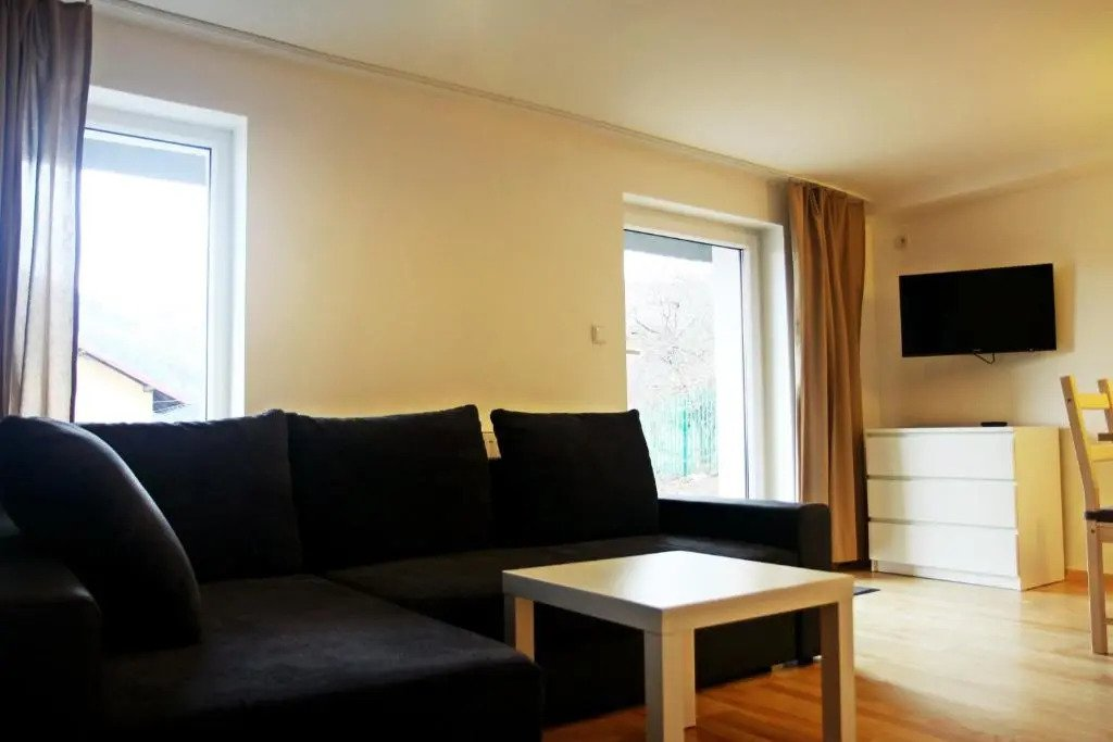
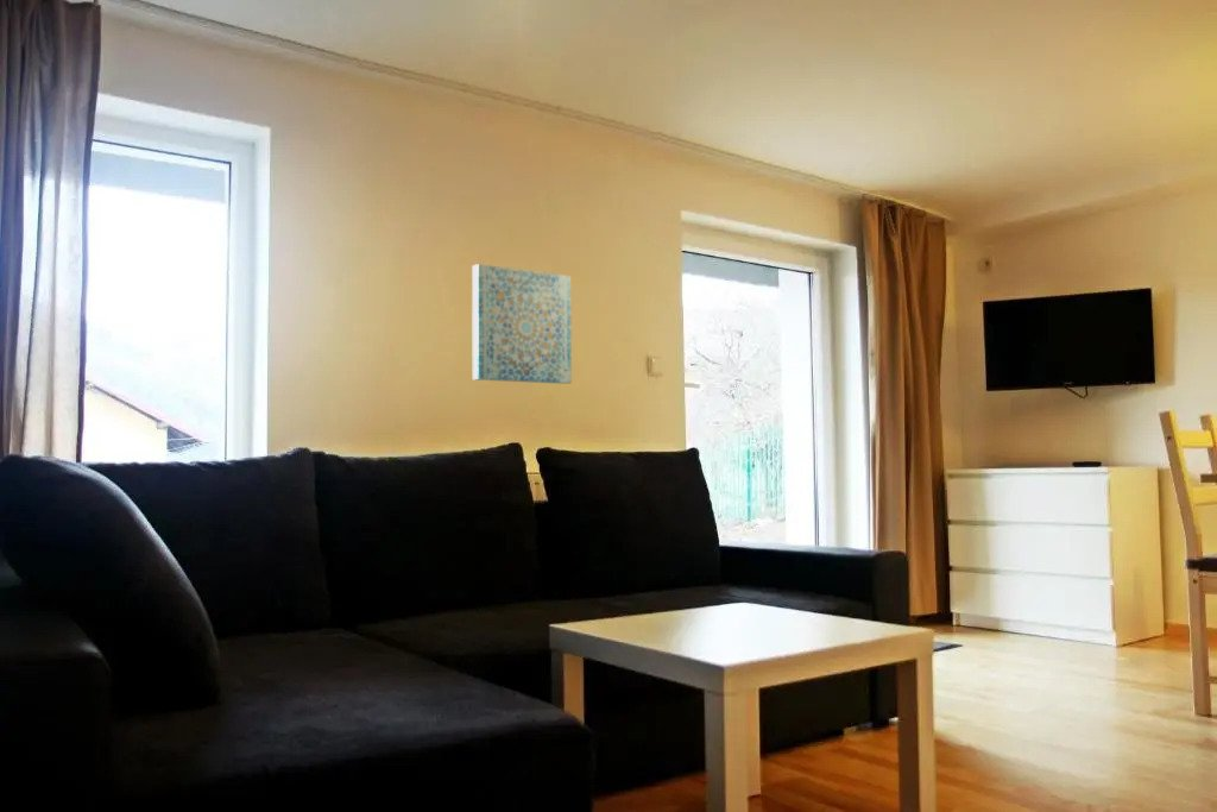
+ wall art [471,263,573,385]
